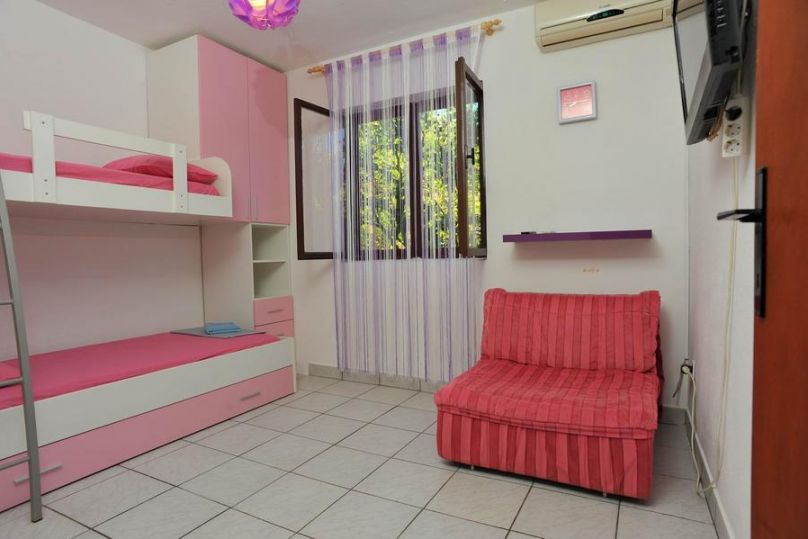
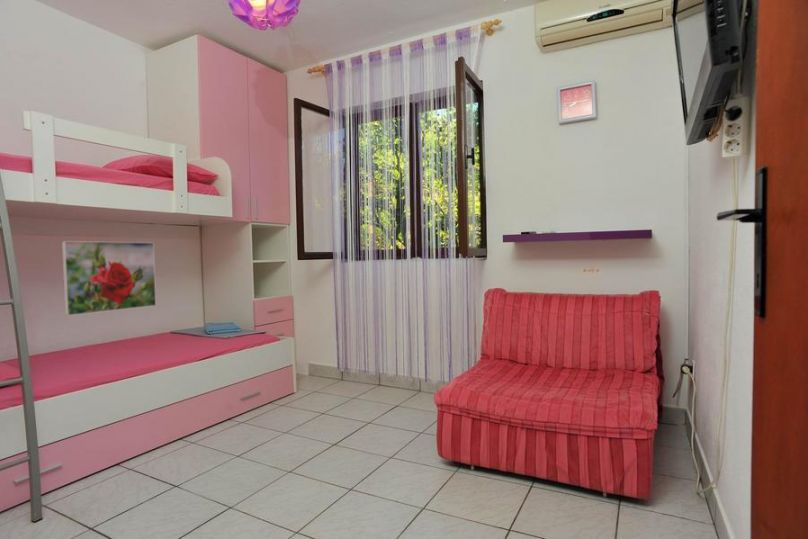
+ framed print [61,240,157,317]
